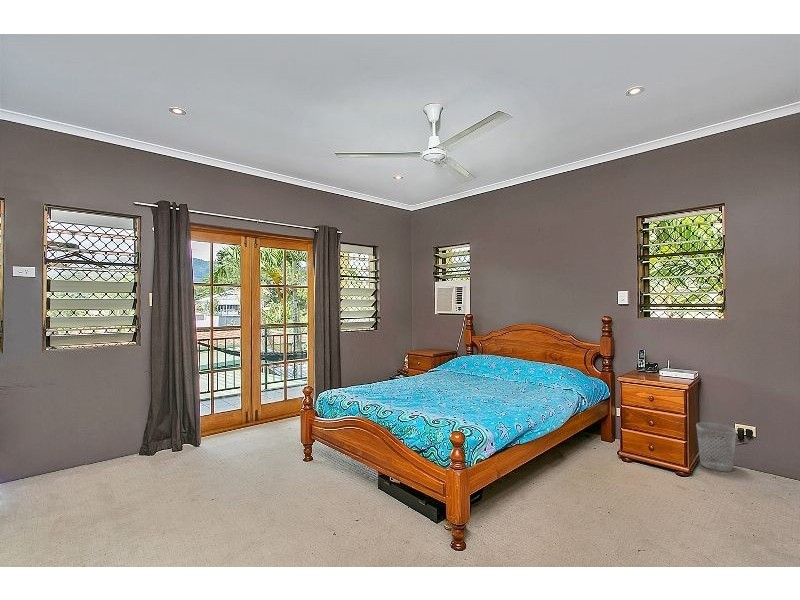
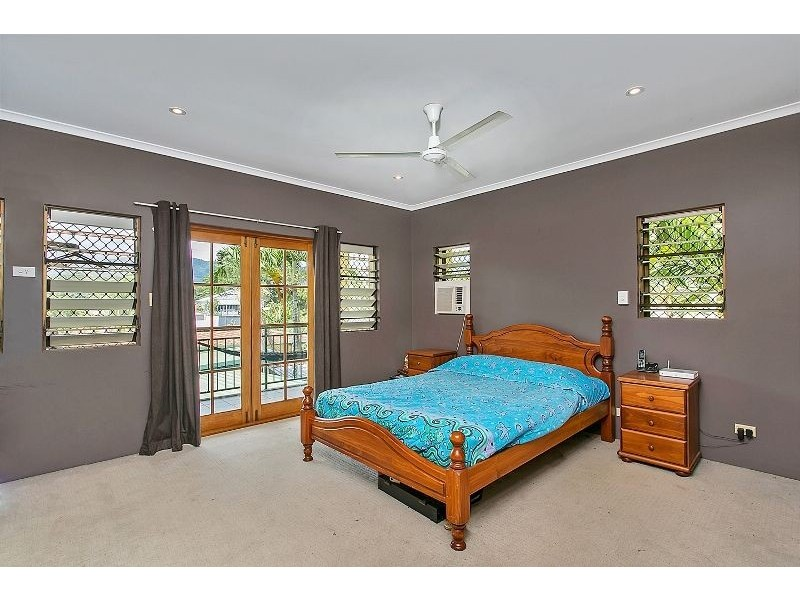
- wastebasket [695,421,737,472]
